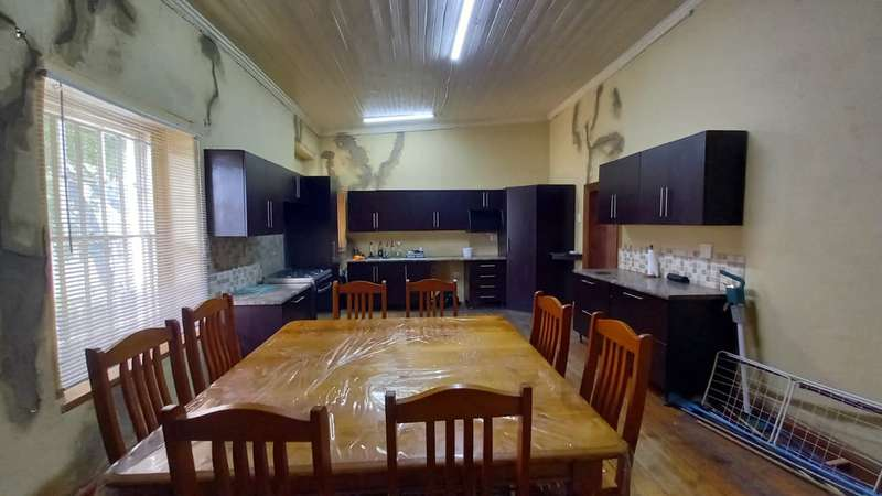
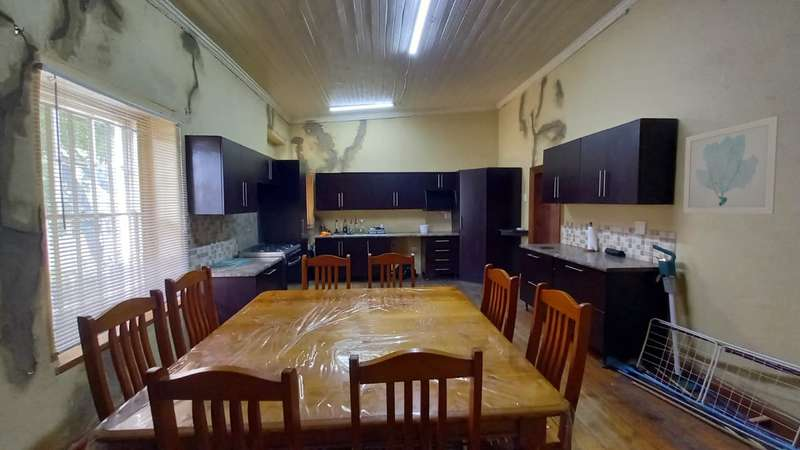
+ wall art [682,115,780,215]
